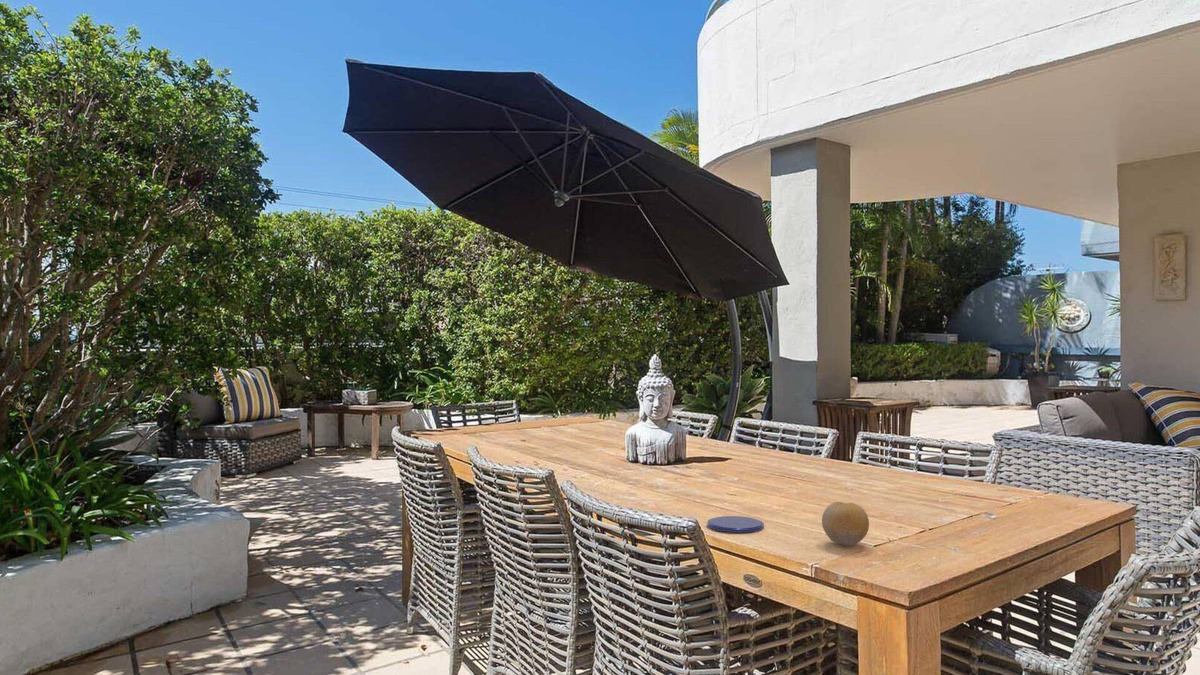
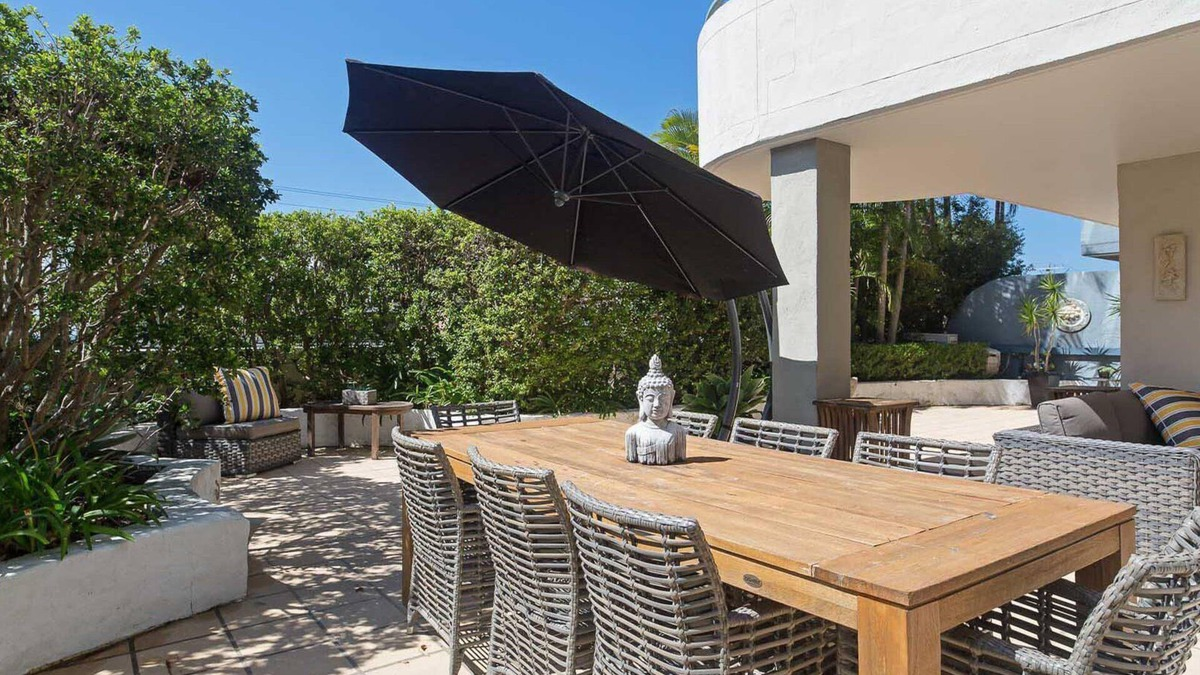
- fruit [821,501,870,547]
- saucer [706,515,765,533]
